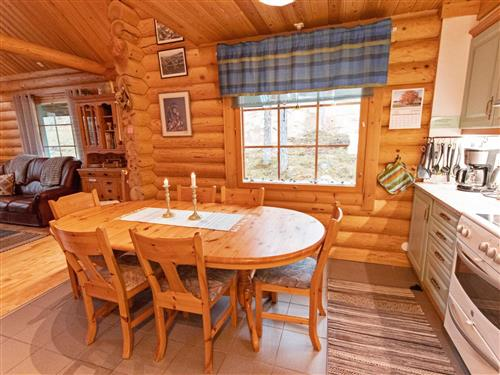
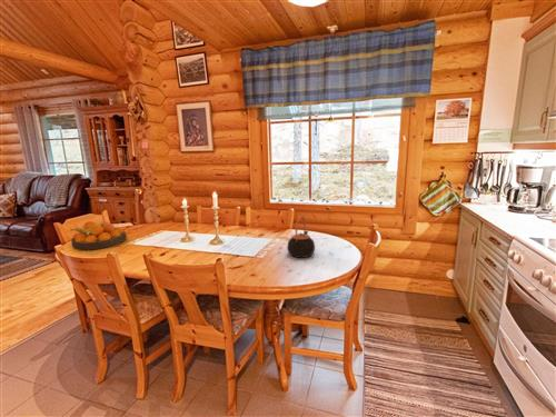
+ teapot [286,215,316,259]
+ fruit bowl [70,220,128,251]
